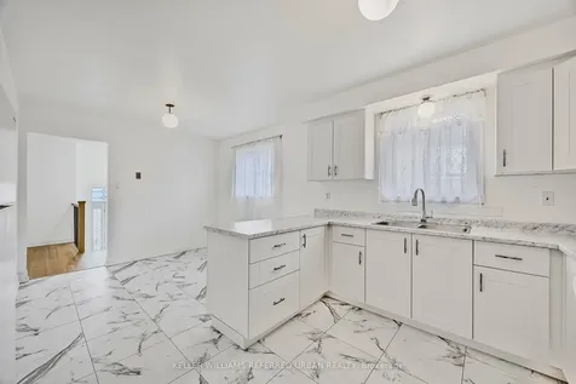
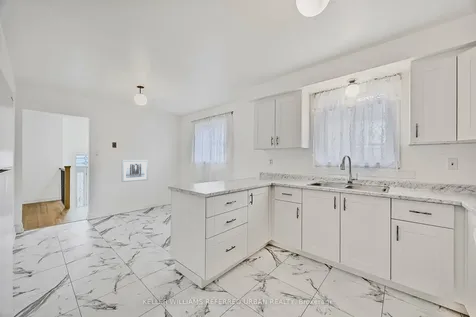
+ wall art [121,159,149,183]
